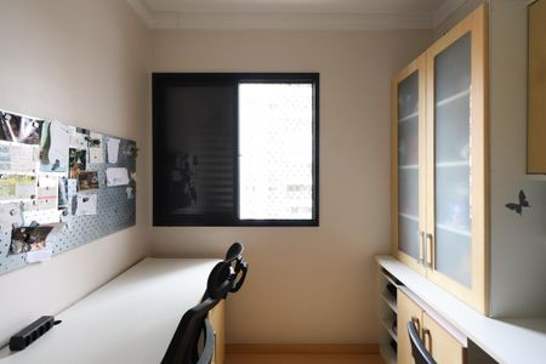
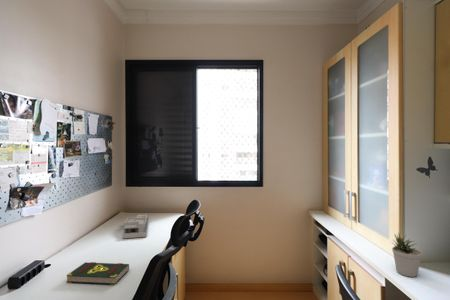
+ desk organizer [122,213,150,239]
+ potted plant [391,231,423,278]
+ book [66,261,130,286]
